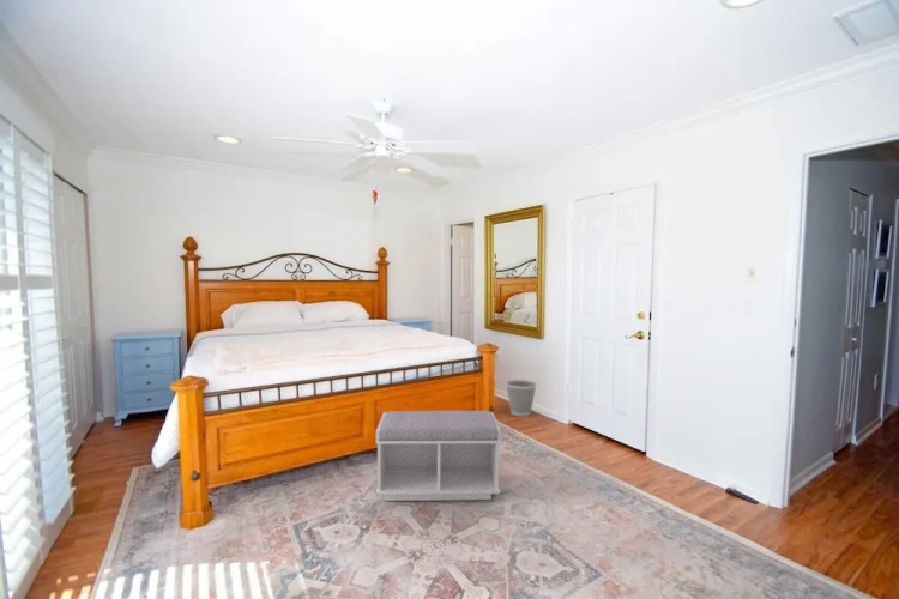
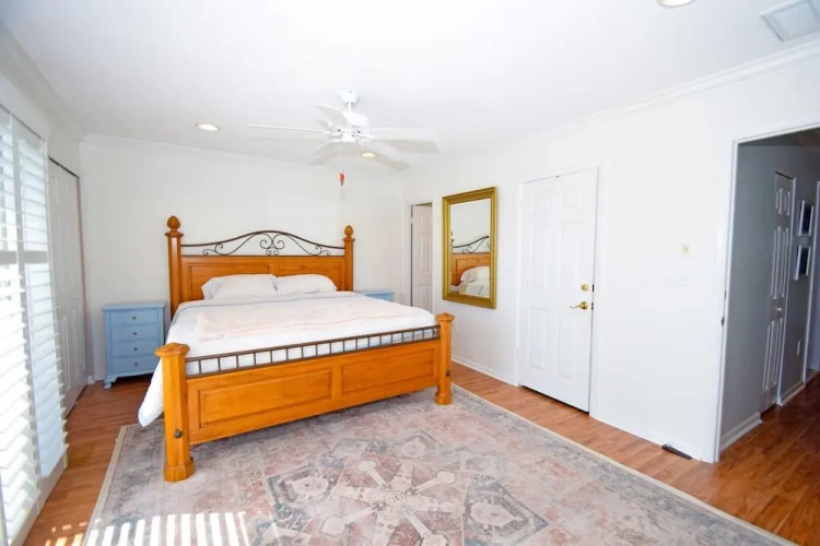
- wastebasket [505,379,538,417]
- bench [375,410,502,502]
